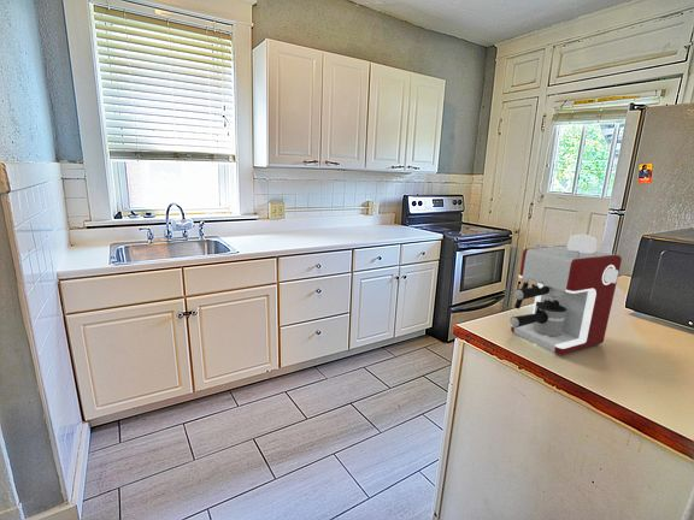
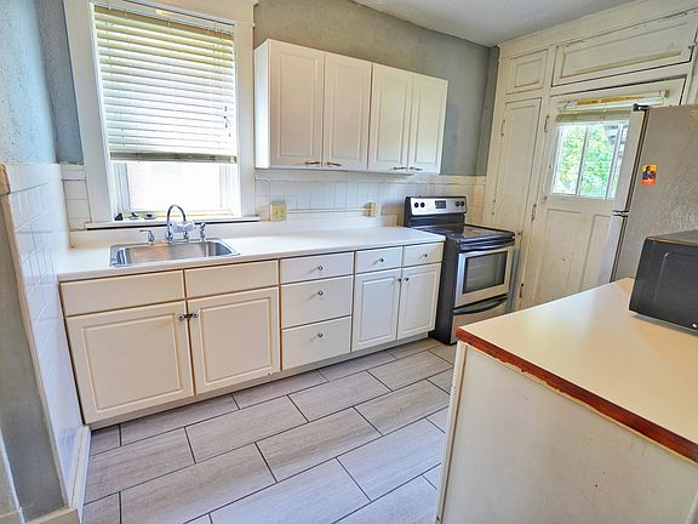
- coffee maker [510,234,623,356]
